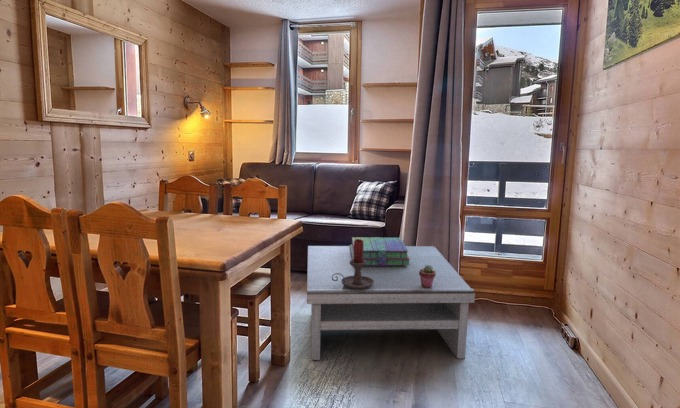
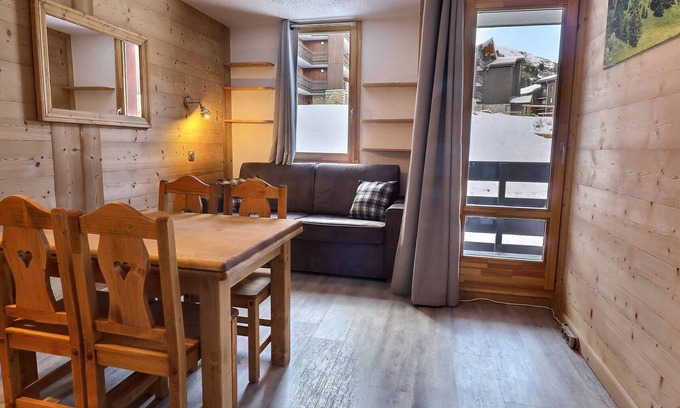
- coffee table [306,245,476,361]
- stack of books [349,236,410,266]
- candle holder [332,239,374,289]
- potted succulent [419,265,436,288]
